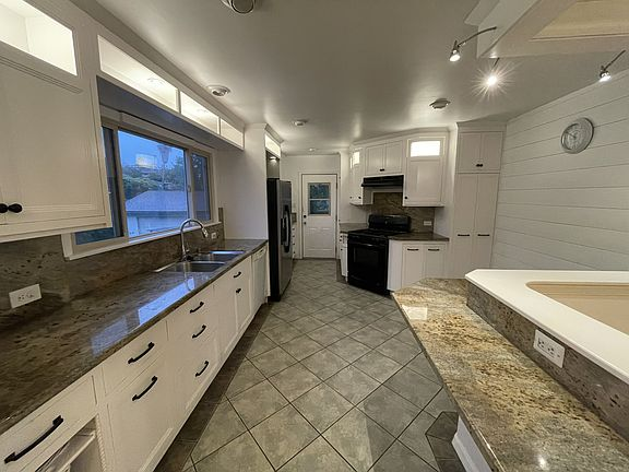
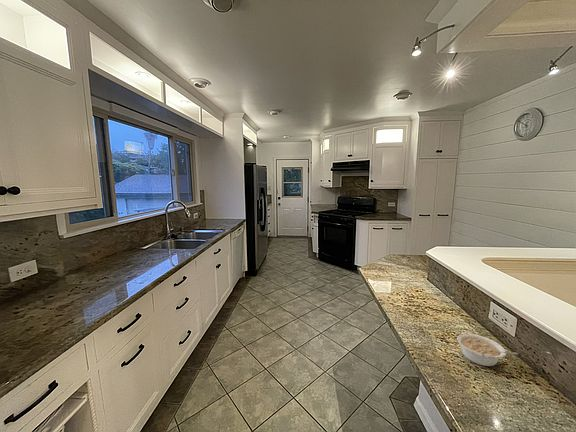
+ legume [456,333,519,367]
